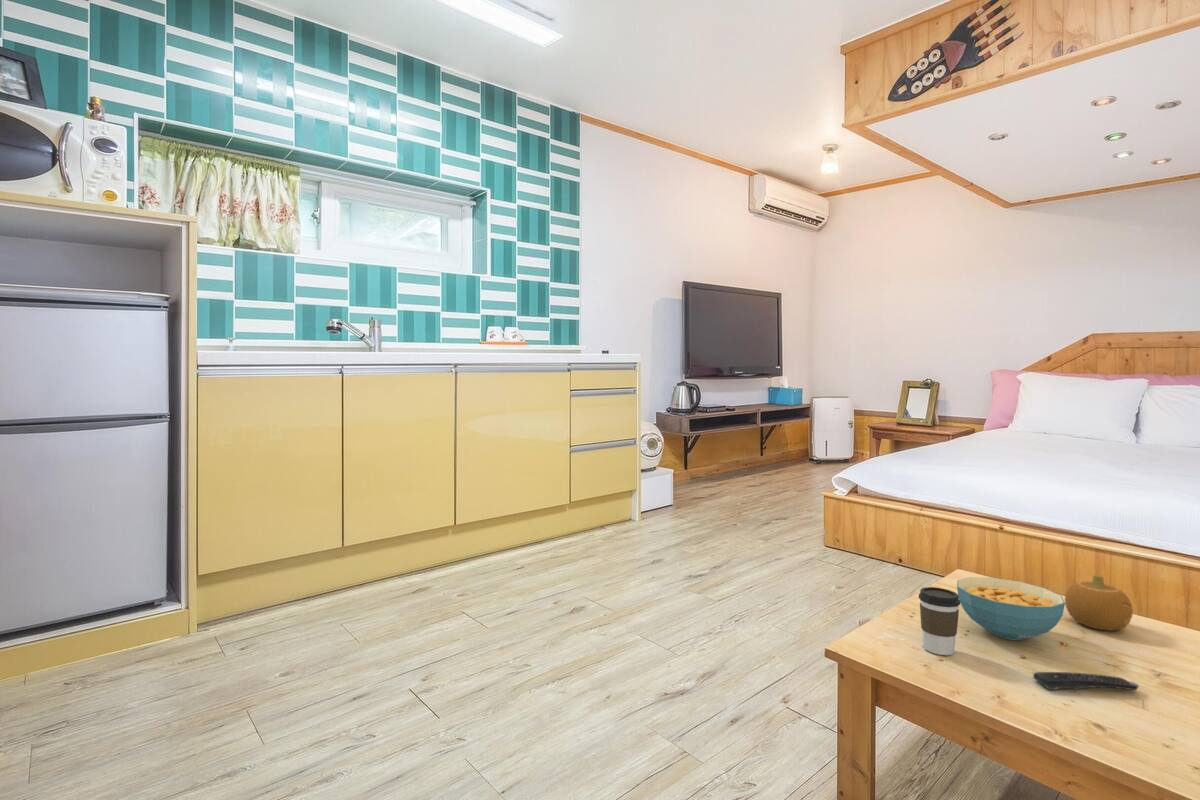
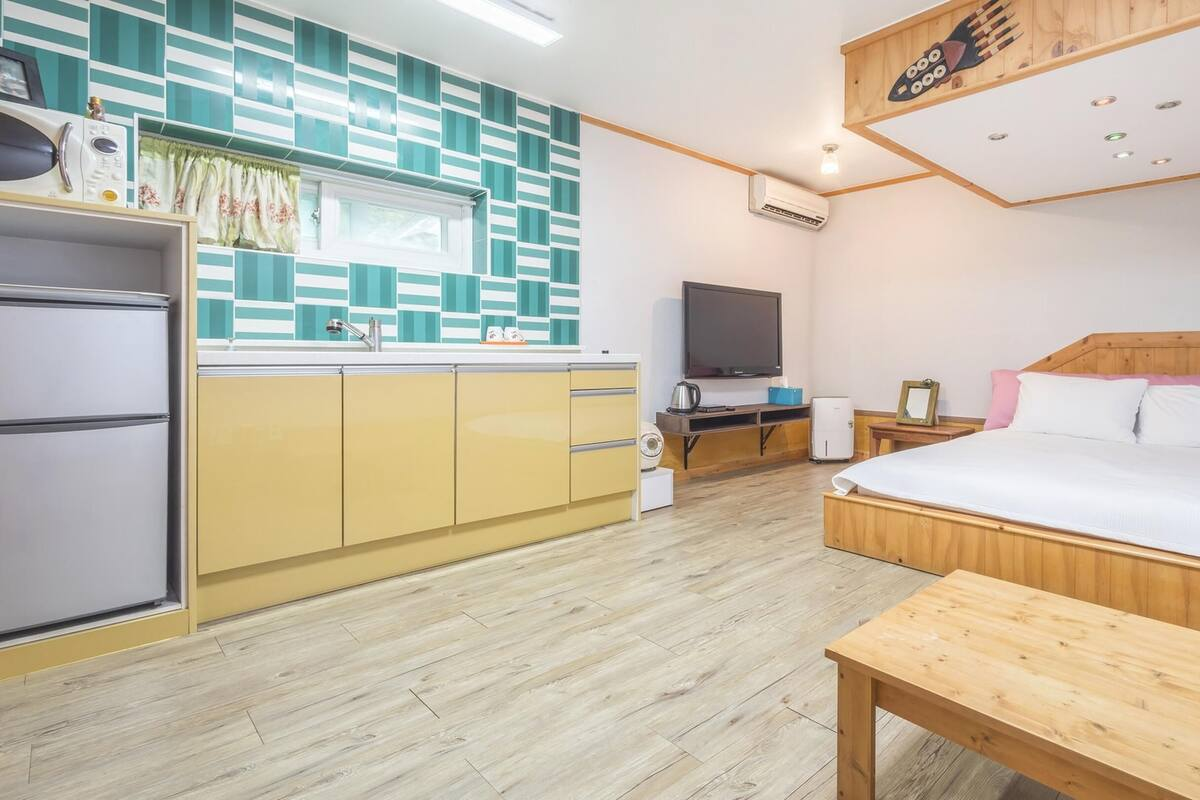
- fruit [1064,574,1134,631]
- remote control [1032,671,1140,691]
- cereal bowl [956,576,1065,641]
- coffee cup [918,586,961,656]
